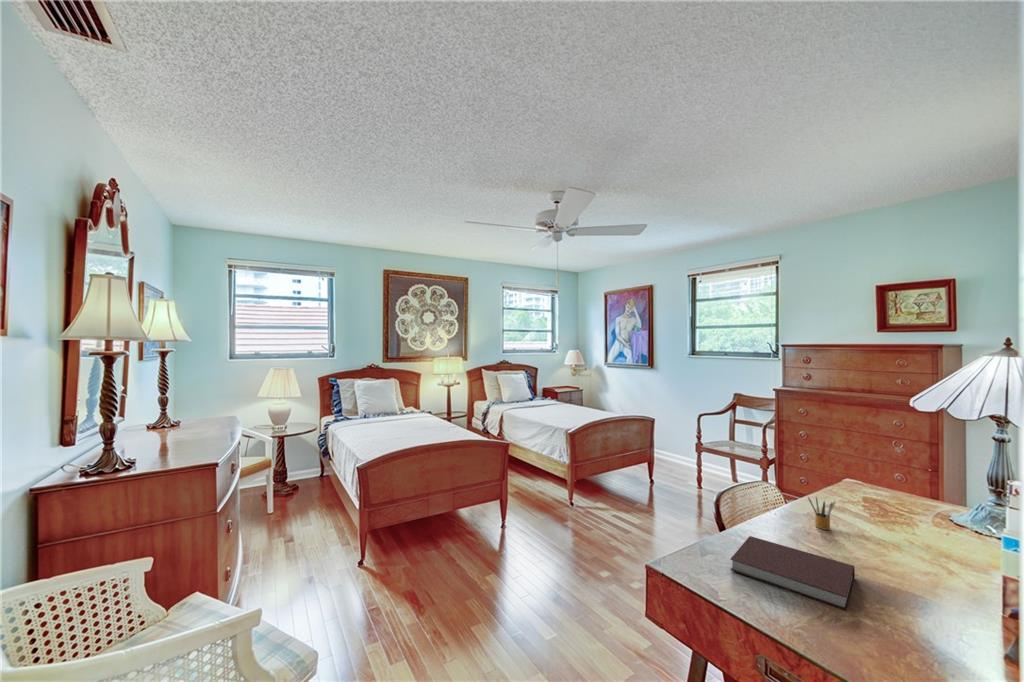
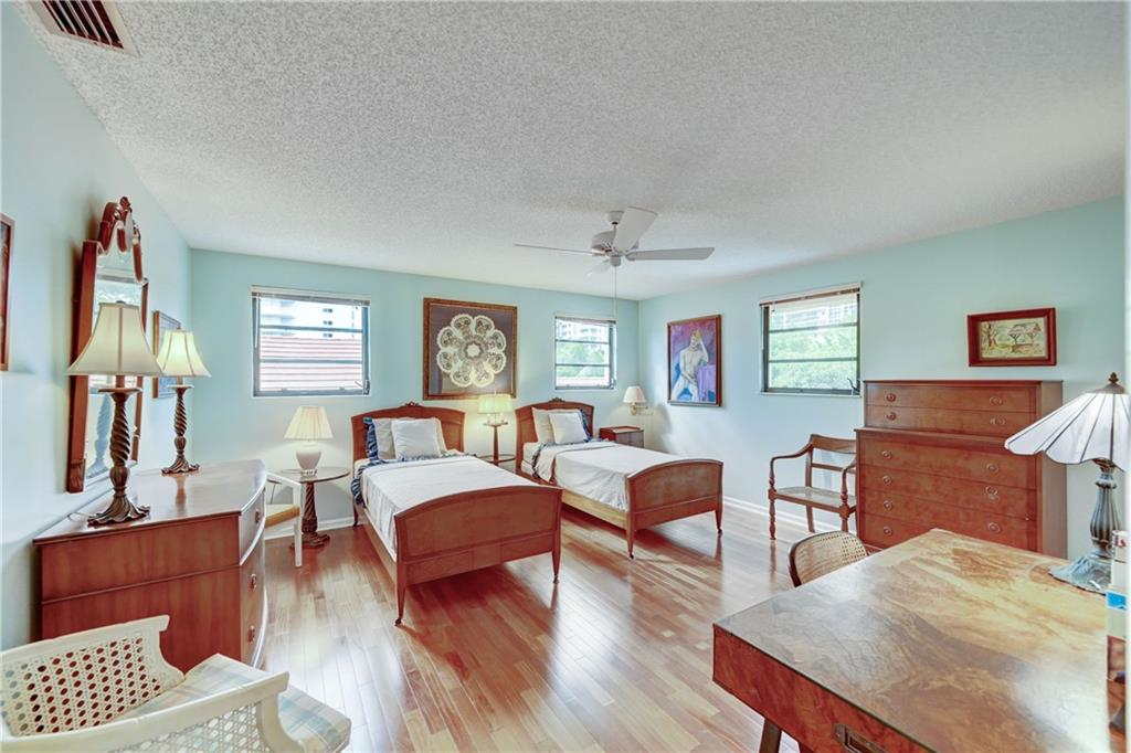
- pencil box [807,496,836,531]
- notebook [729,535,856,611]
